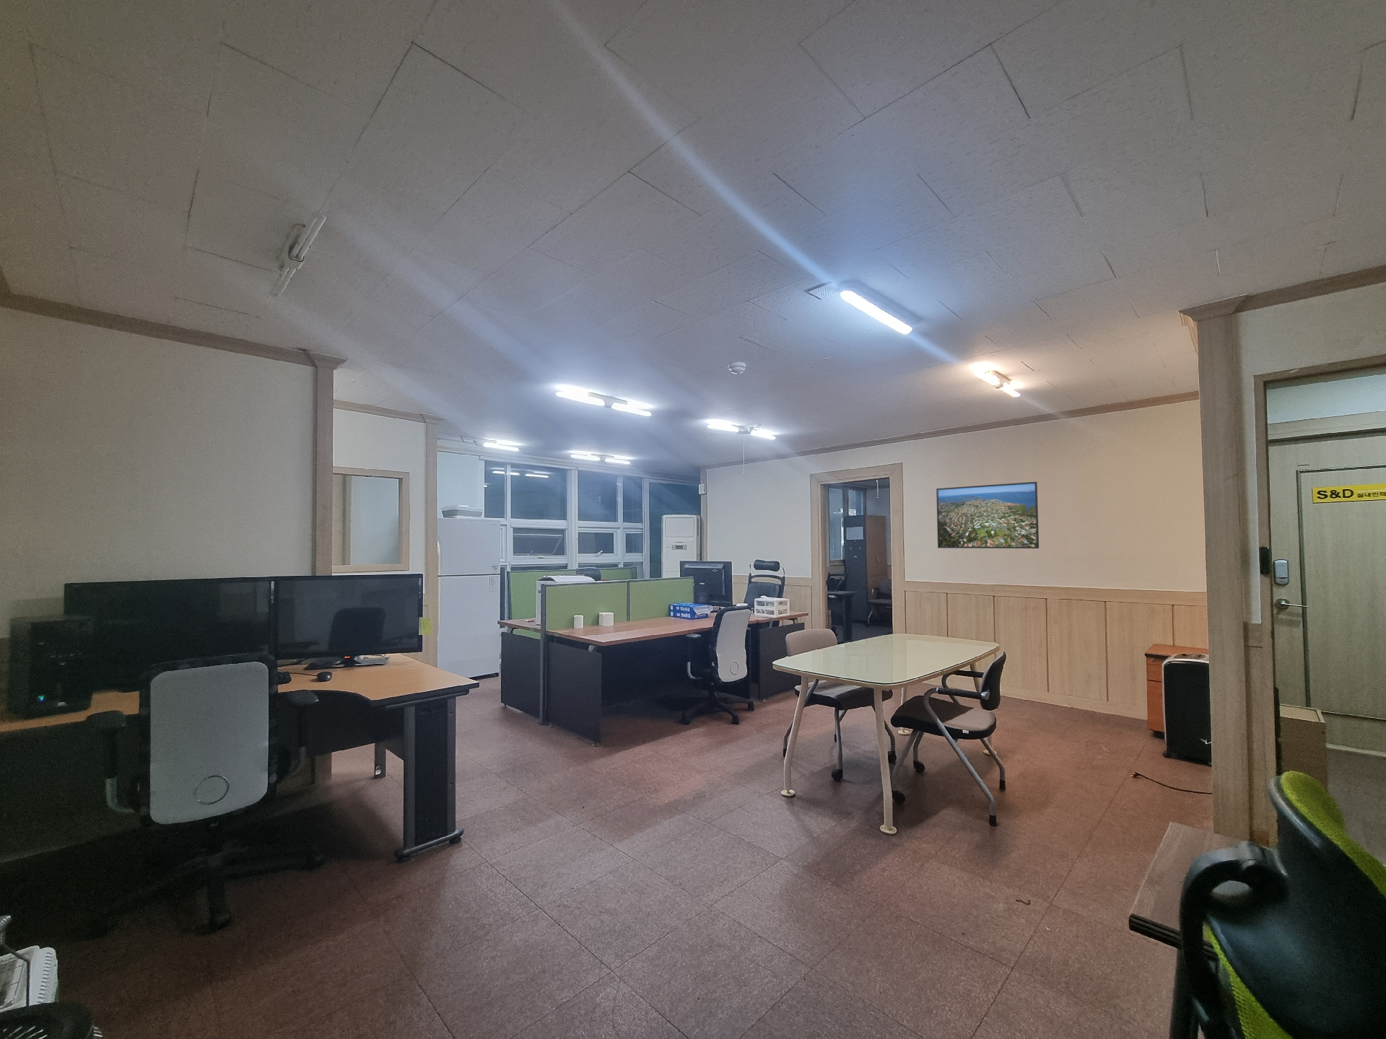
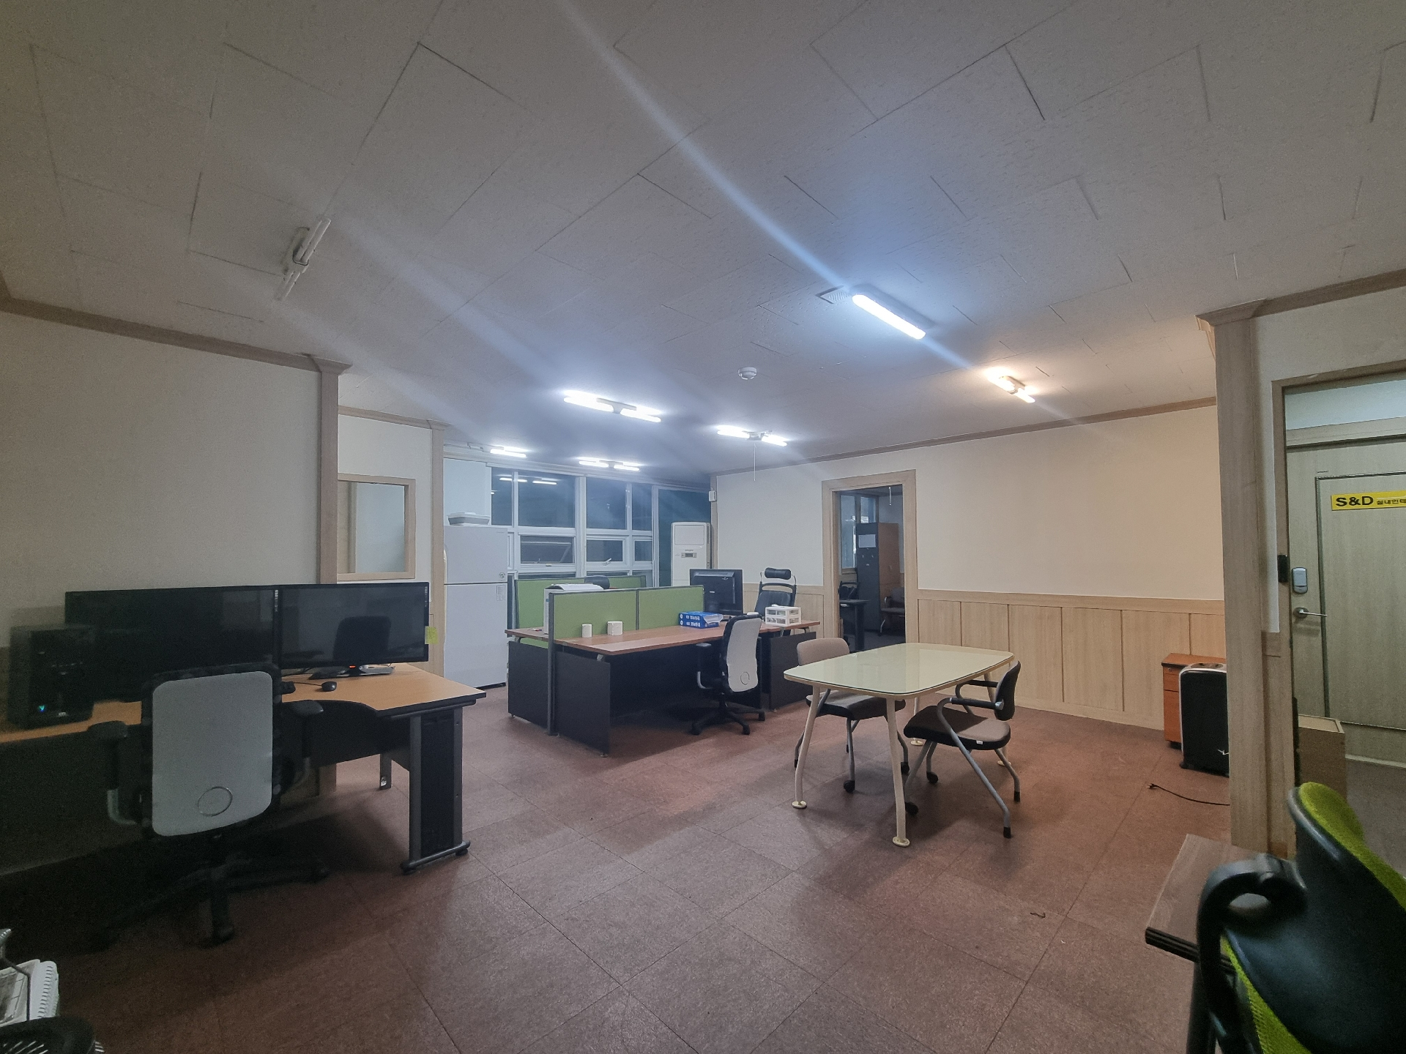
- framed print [935,481,1039,549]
